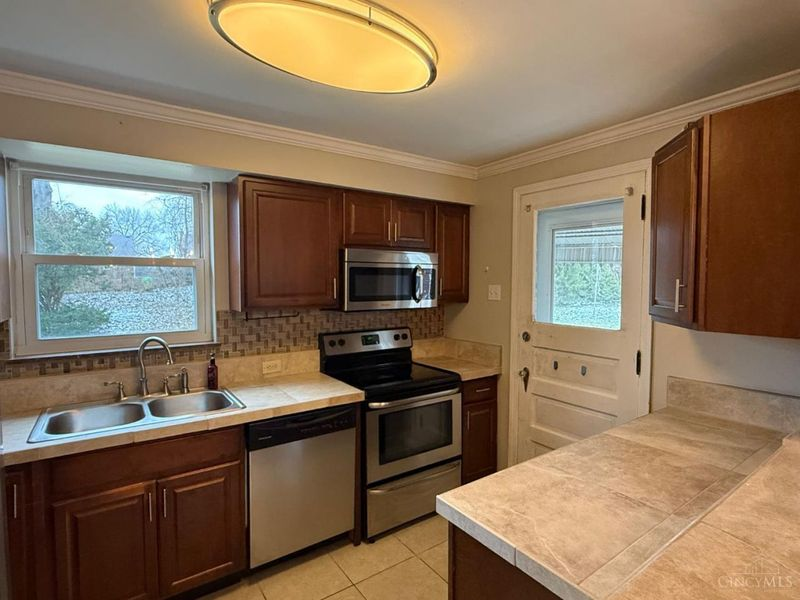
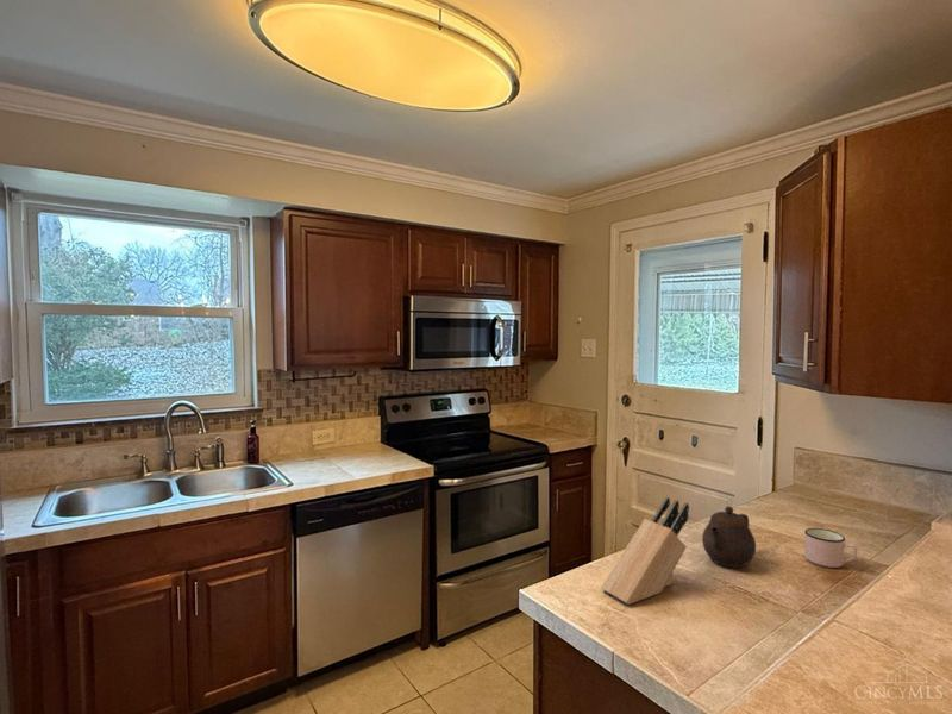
+ teapot [701,506,757,569]
+ mug [803,527,858,569]
+ knife block [600,496,690,606]
